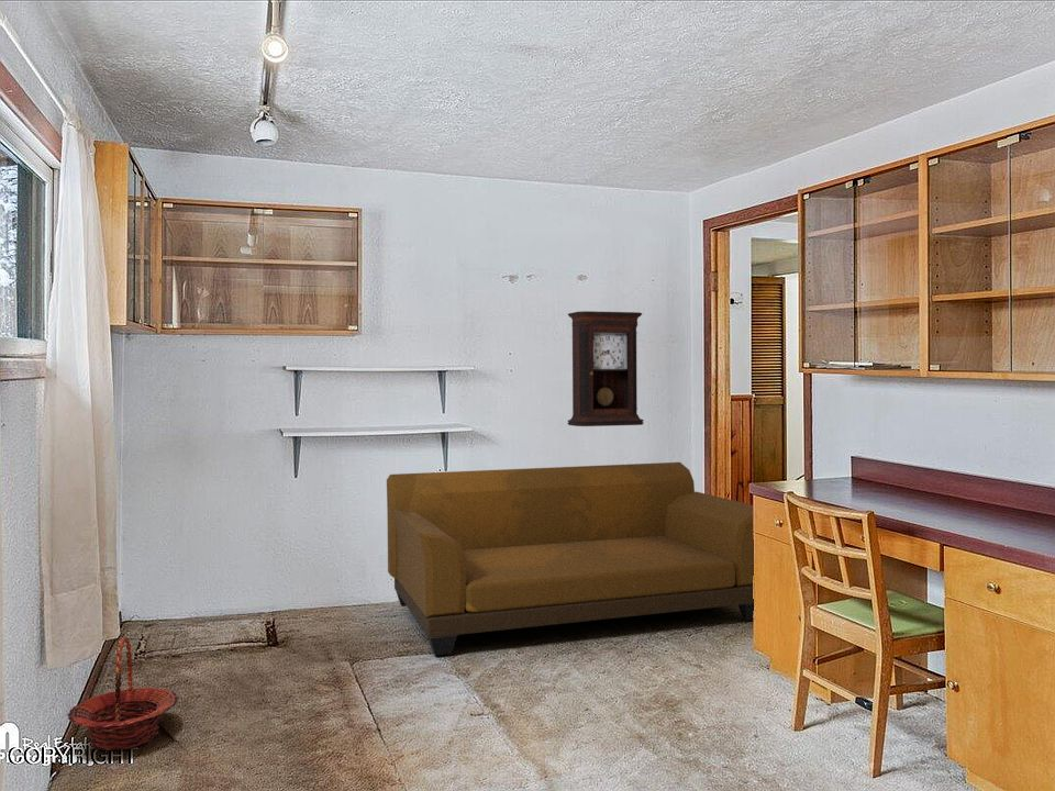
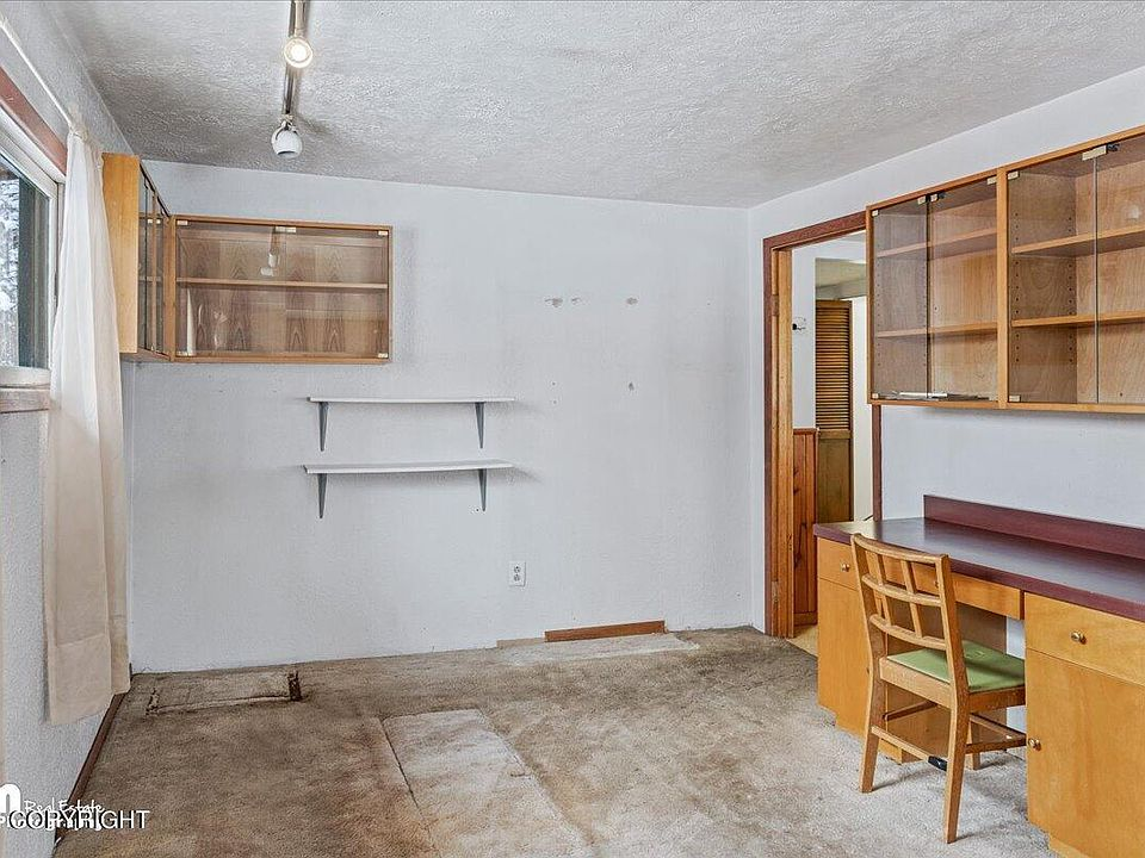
- basket [66,636,179,751]
- pendulum clock [567,310,645,427]
- sofa [386,461,755,656]
